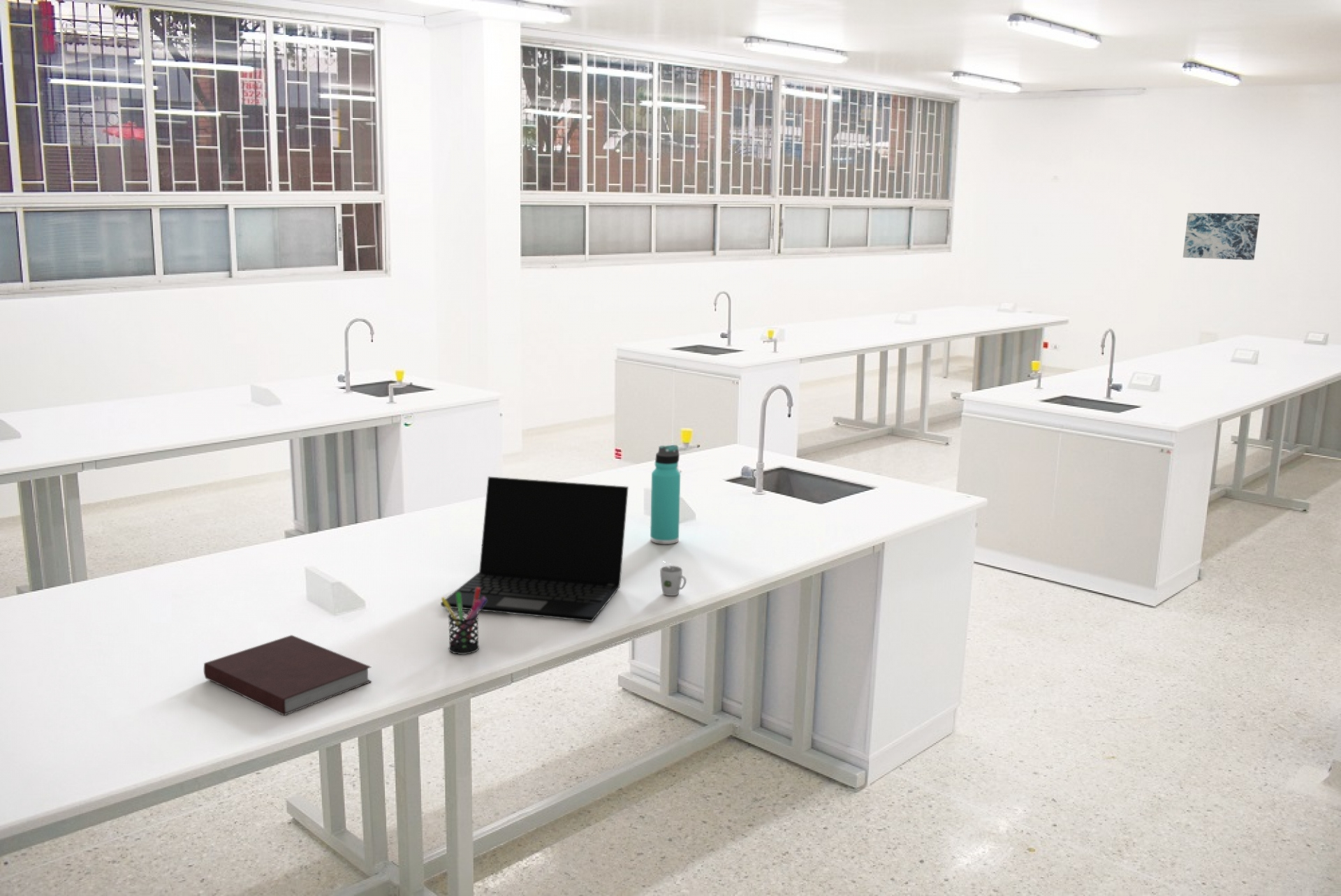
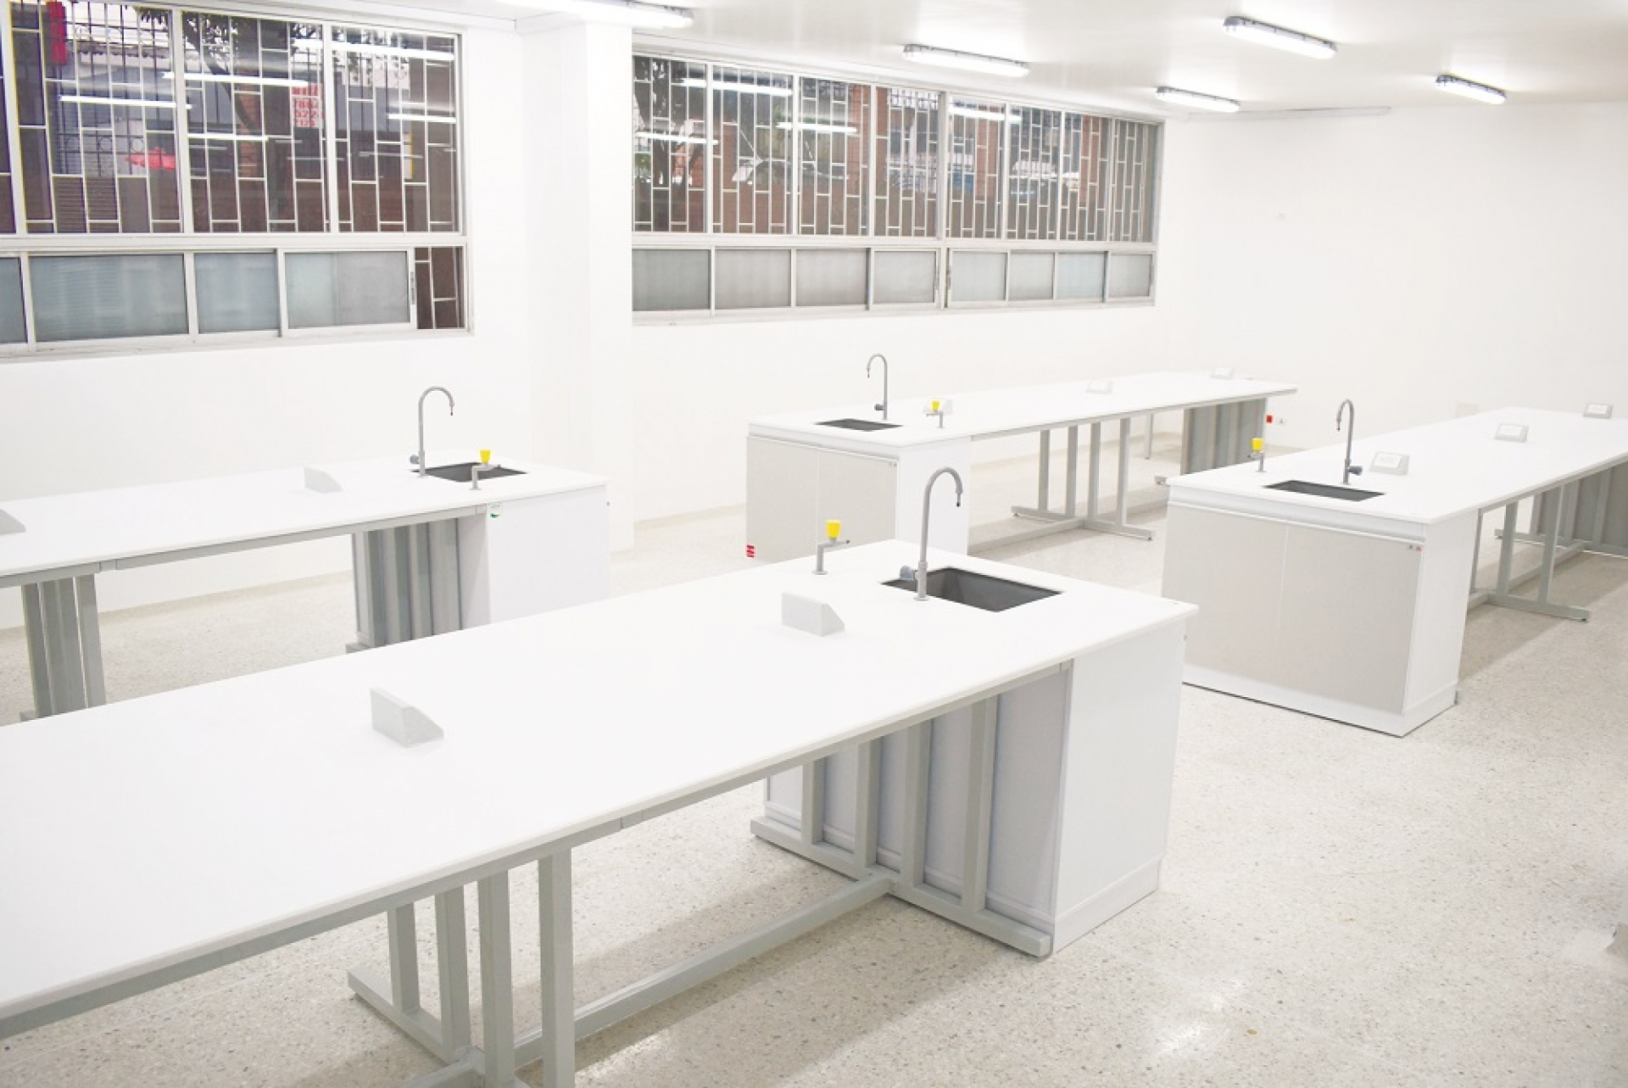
- notebook [203,634,372,717]
- laptop [440,476,629,622]
- thermos bottle [650,444,681,545]
- cup [659,564,687,596]
- wall art [1182,212,1261,260]
- pen holder [440,587,487,655]
